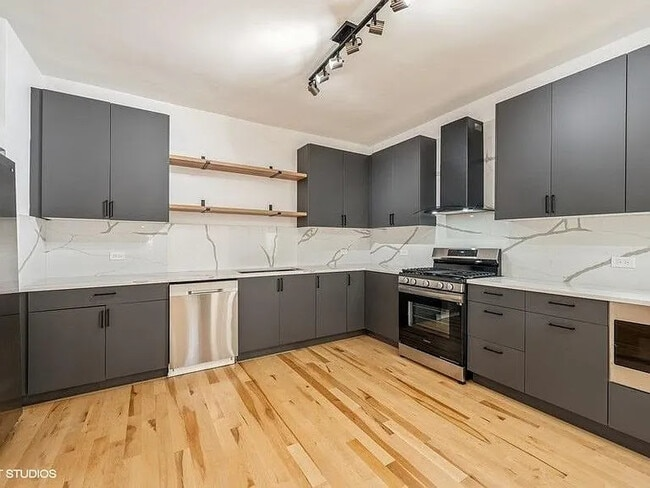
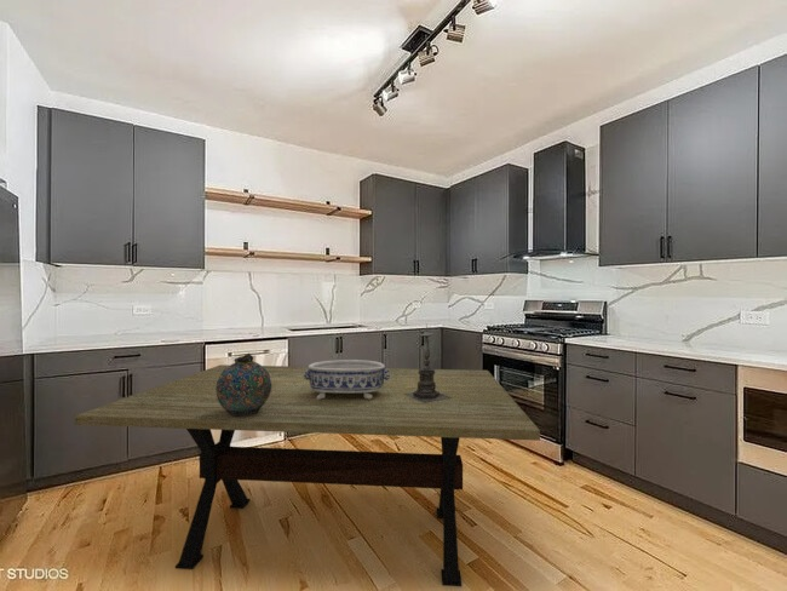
+ dining table [74,363,541,587]
+ decorative bowl [304,358,390,400]
+ candle holder [403,323,453,403]
+ snuff bottle [216,352,271,417]
